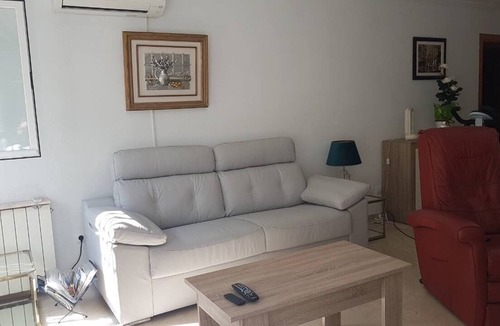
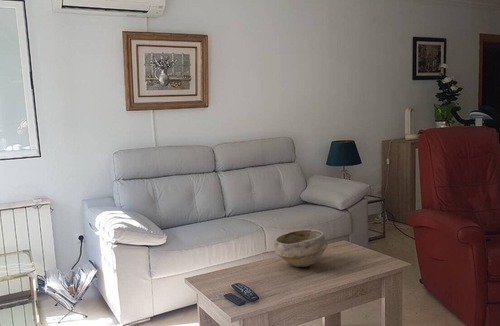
+ bowl [273,229,329,268]
